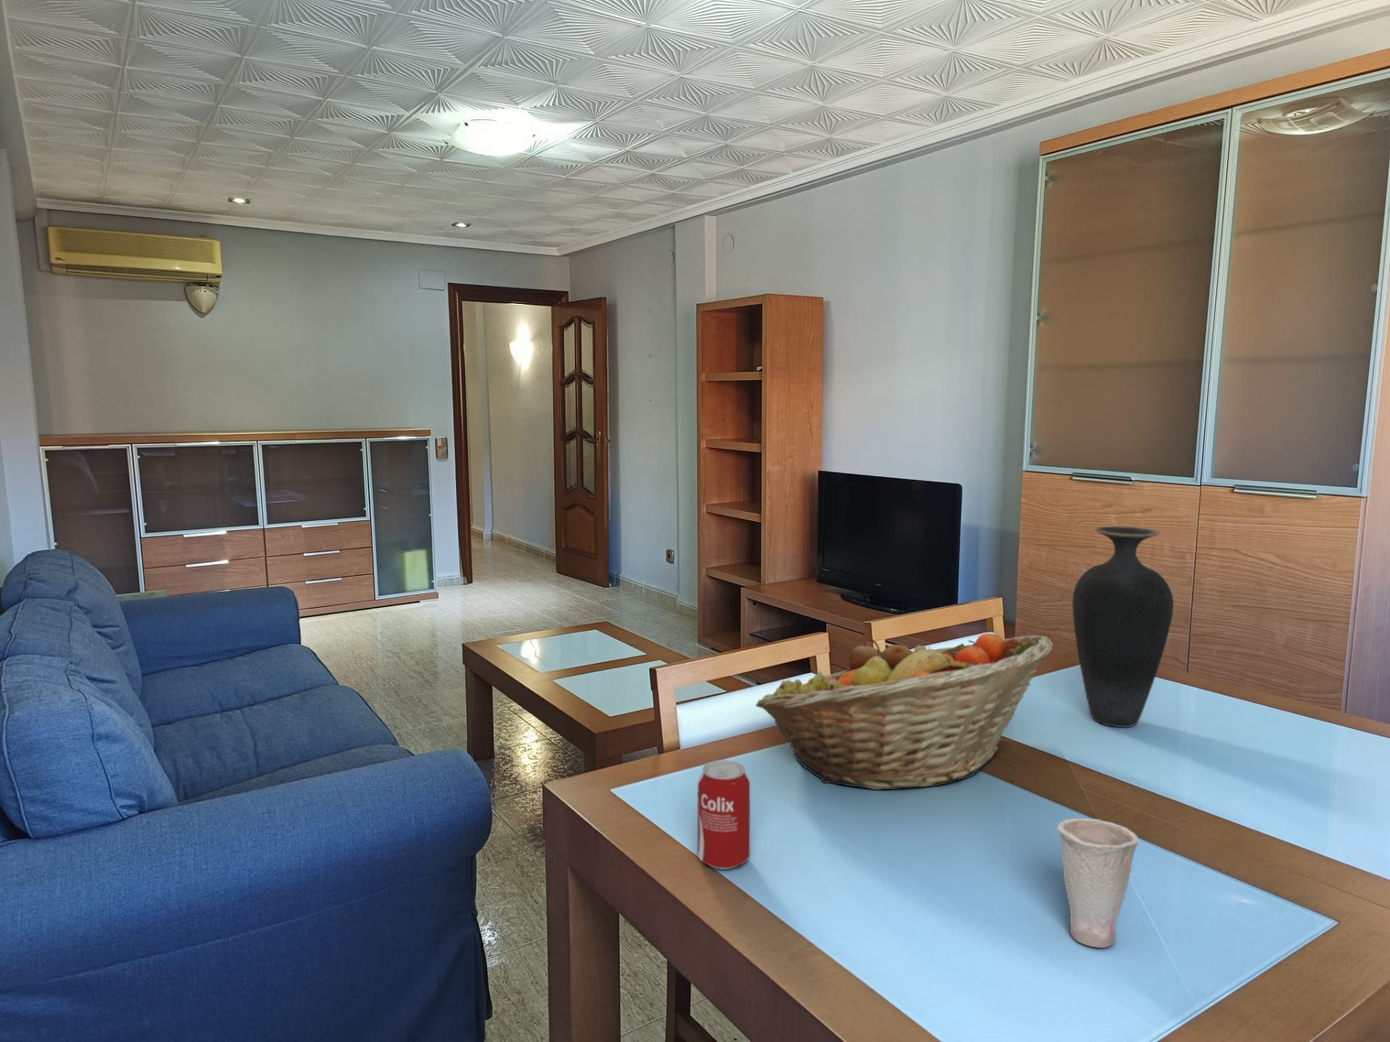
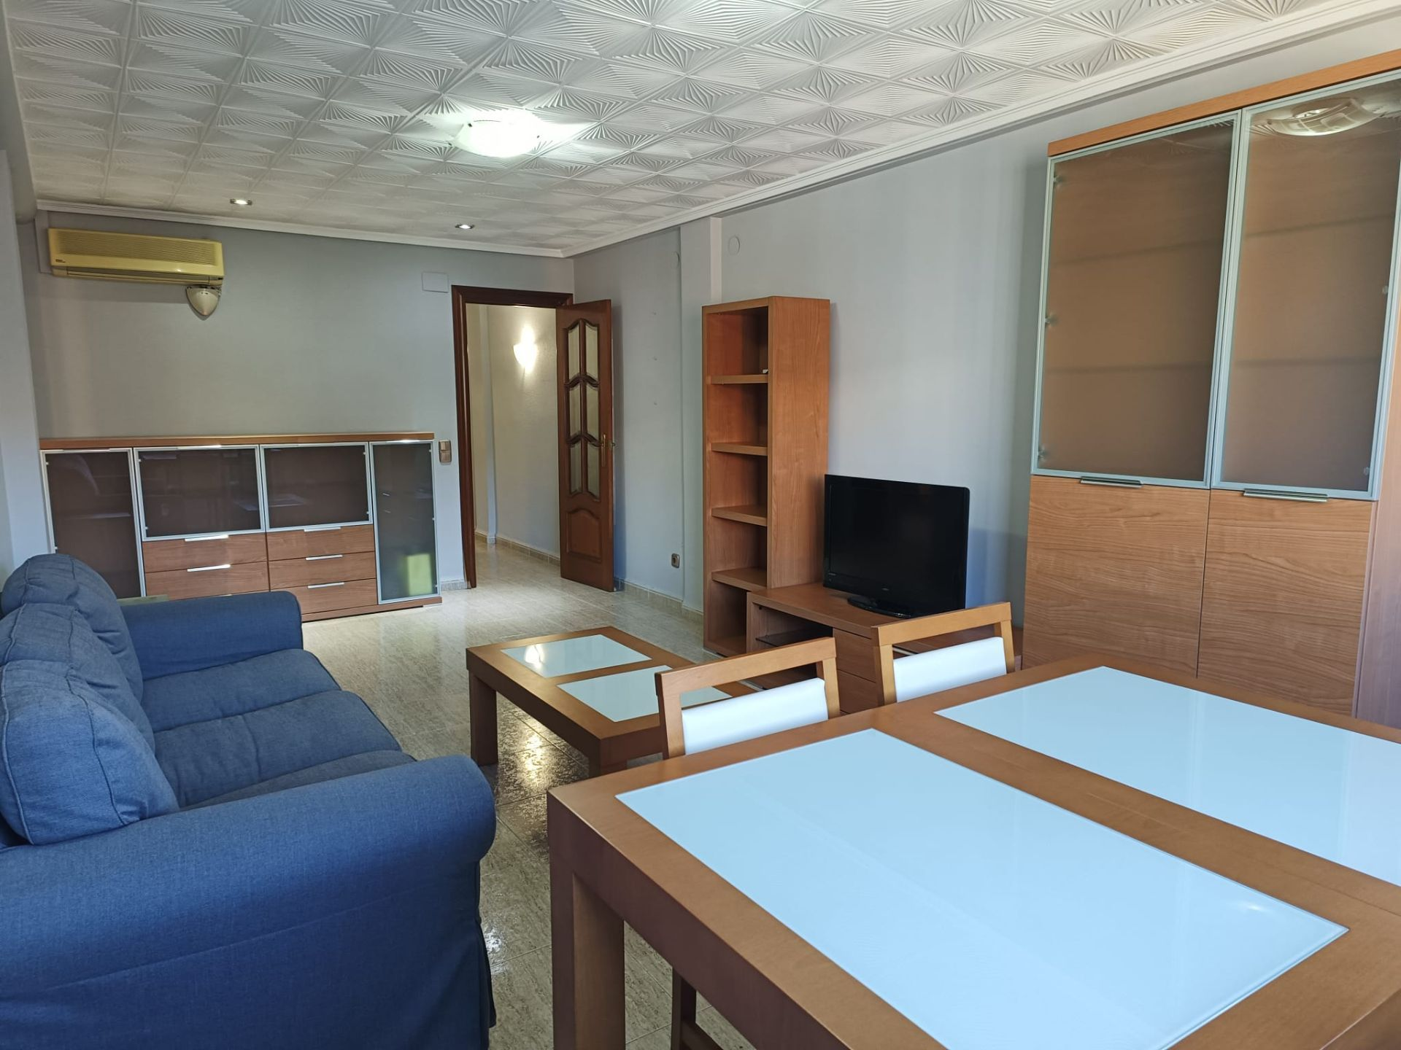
- cup [1056,818,1139,949]
- beverage can [696,760,751,870]
- vase [1072,525,1174,728]
- fruit basket [755,633,1053,791]
